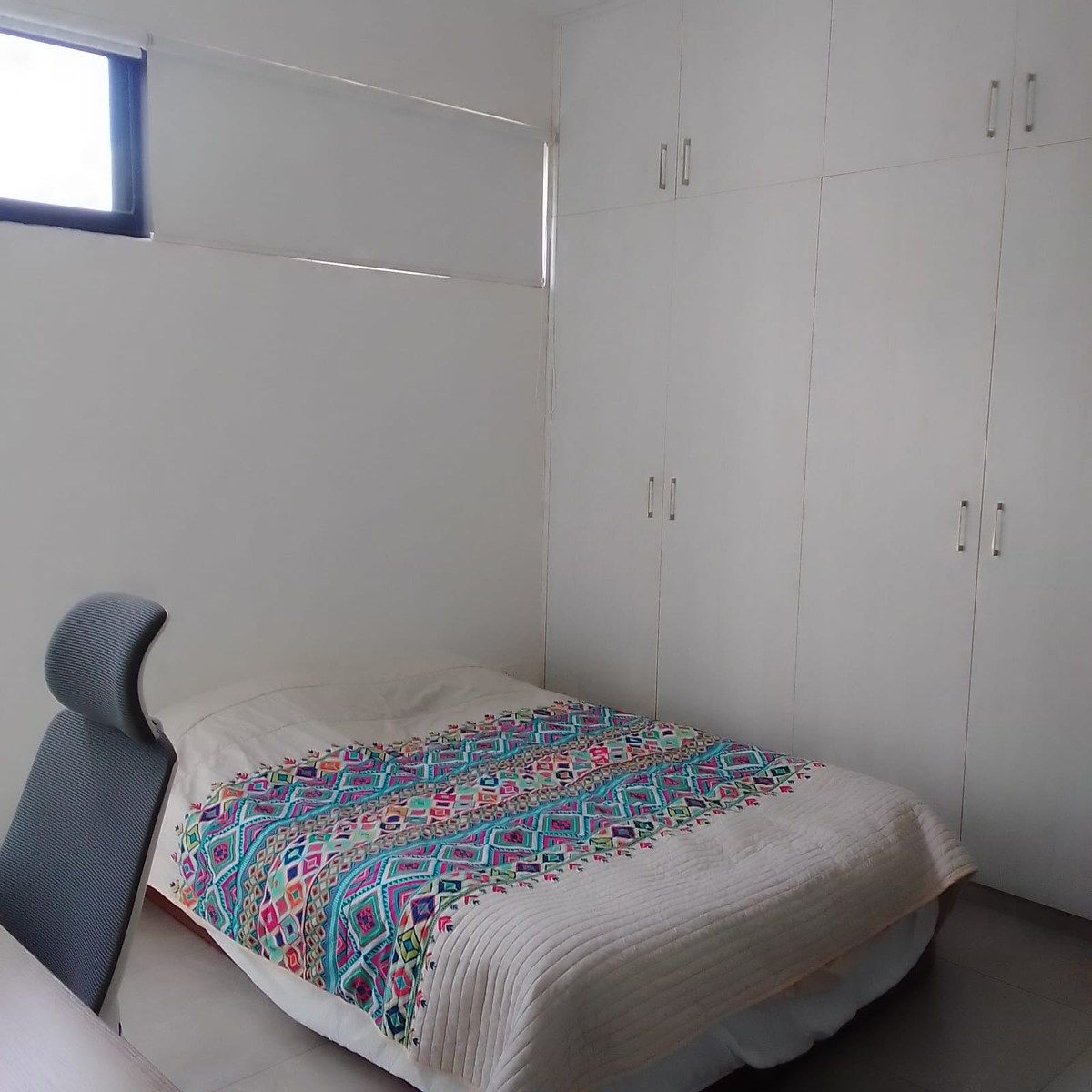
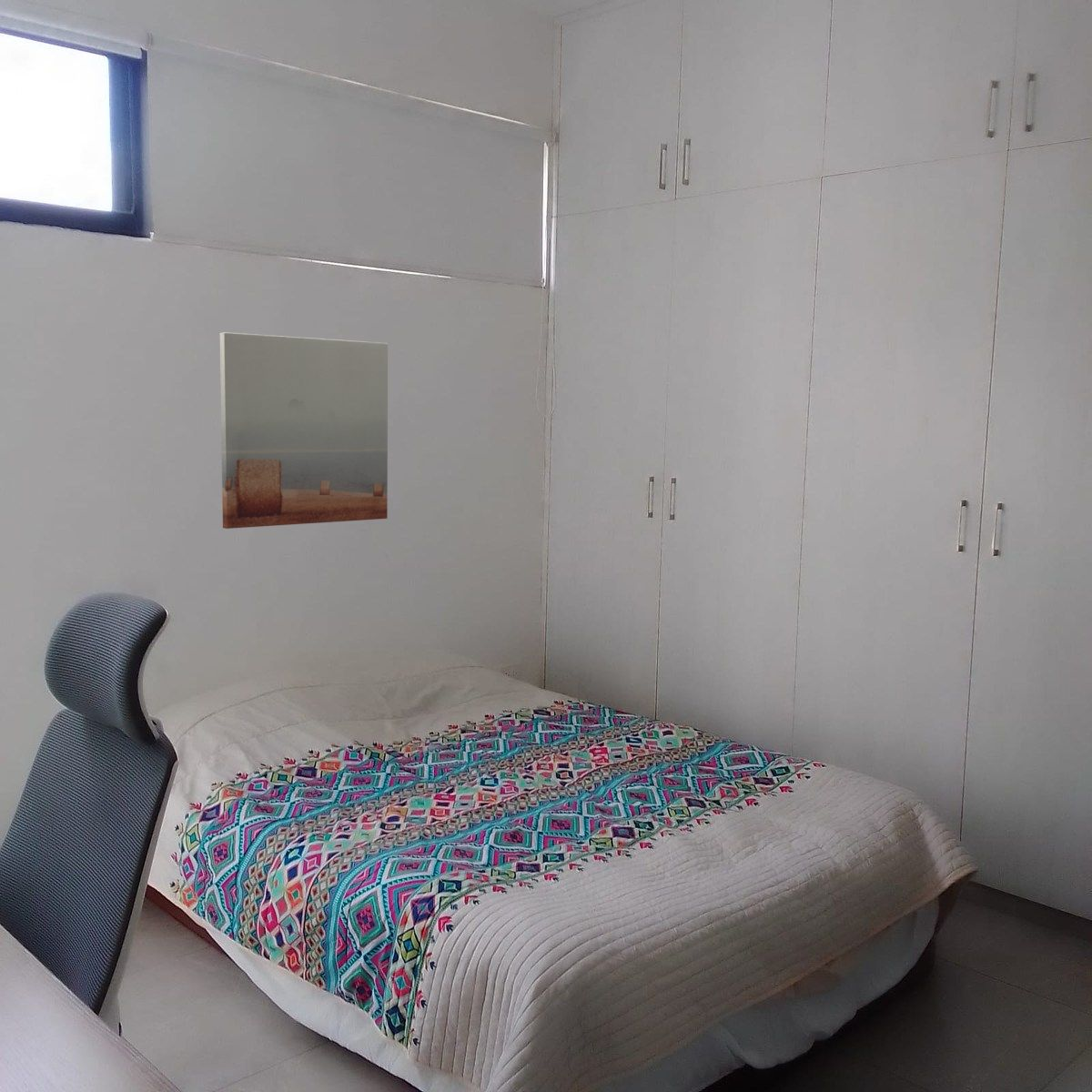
+ wall art [219,331,389,530]
